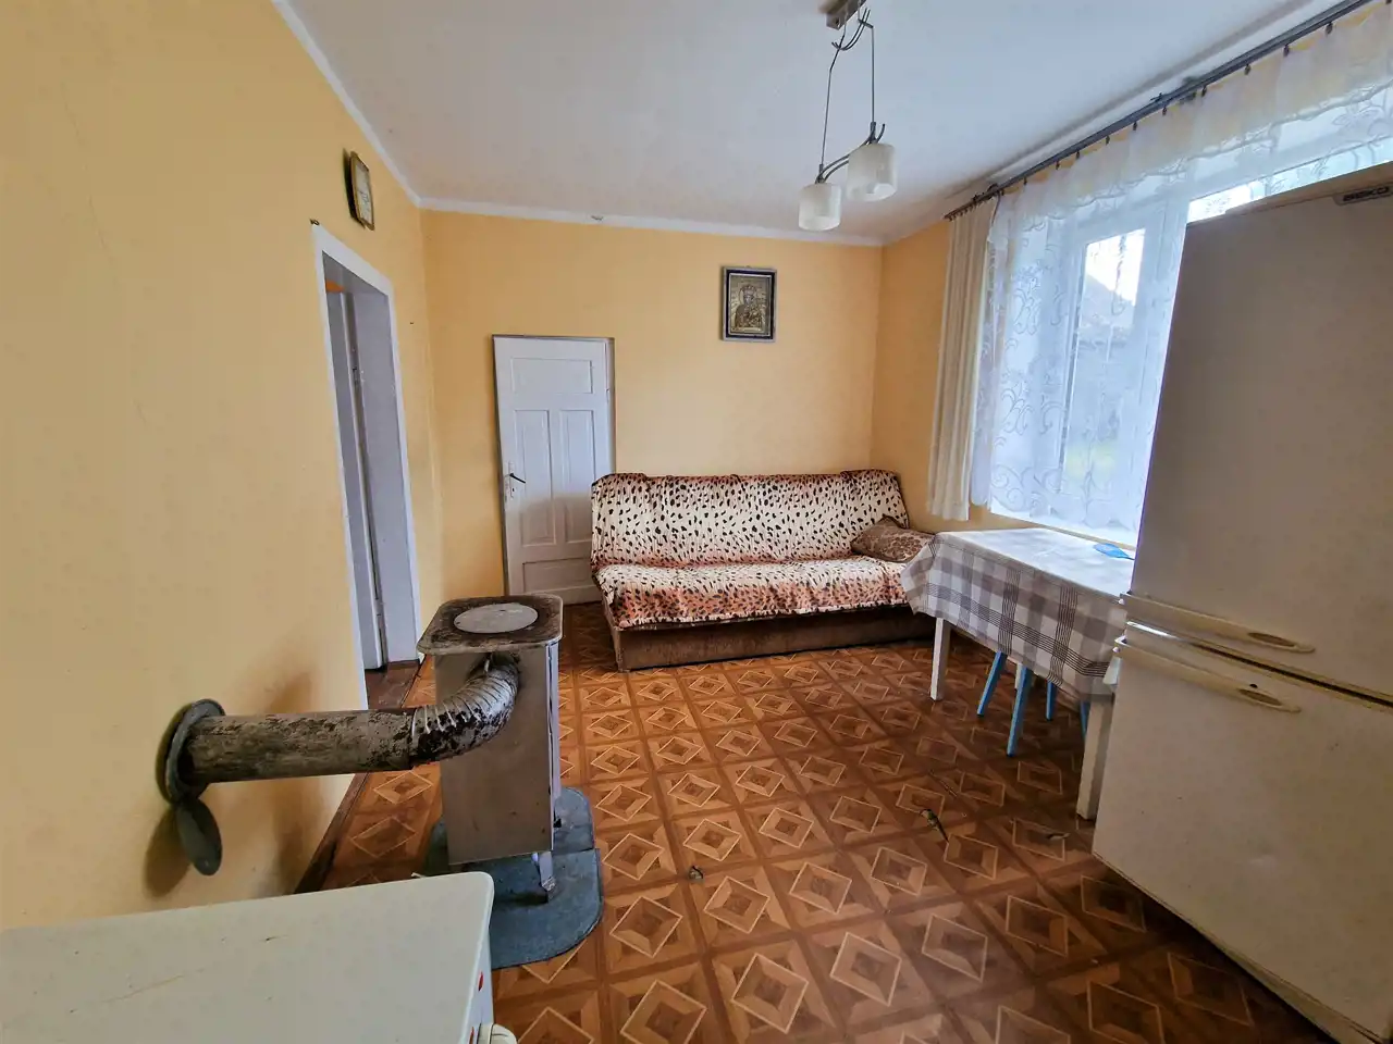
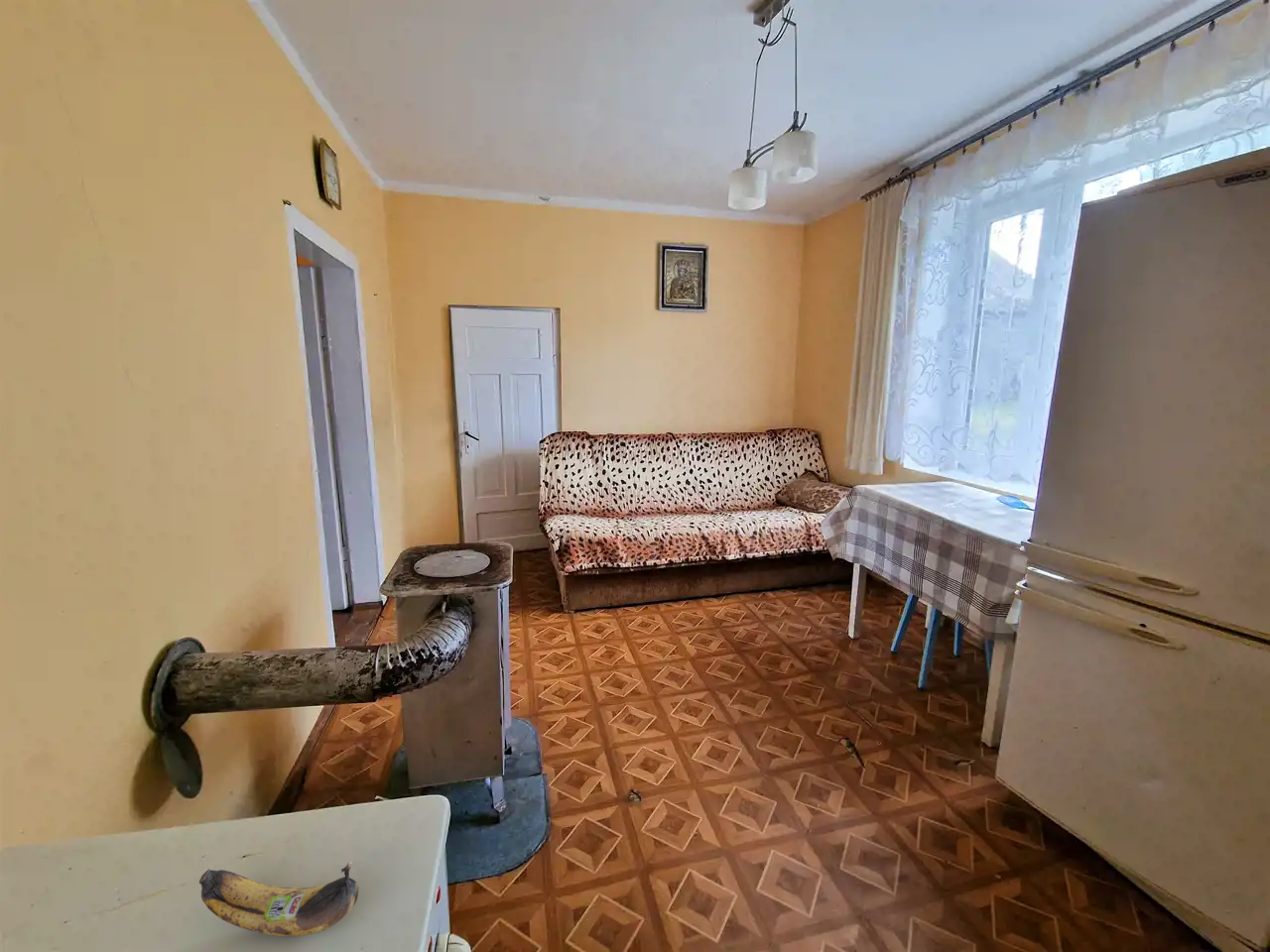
+ banana [198,861,359,937]
